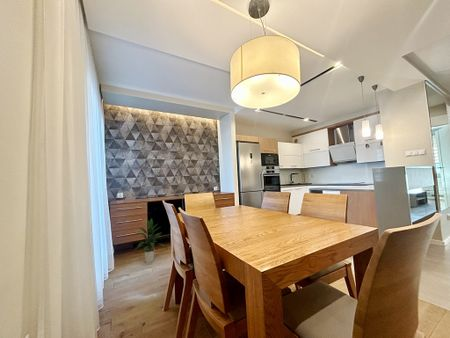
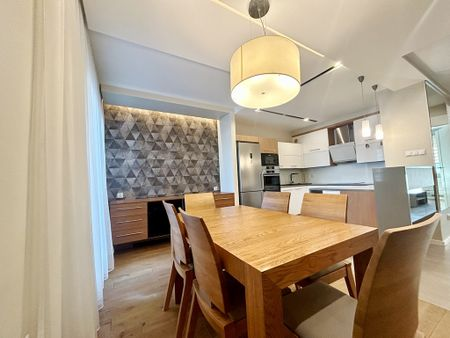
- indoor plant [133,218,169,264]
